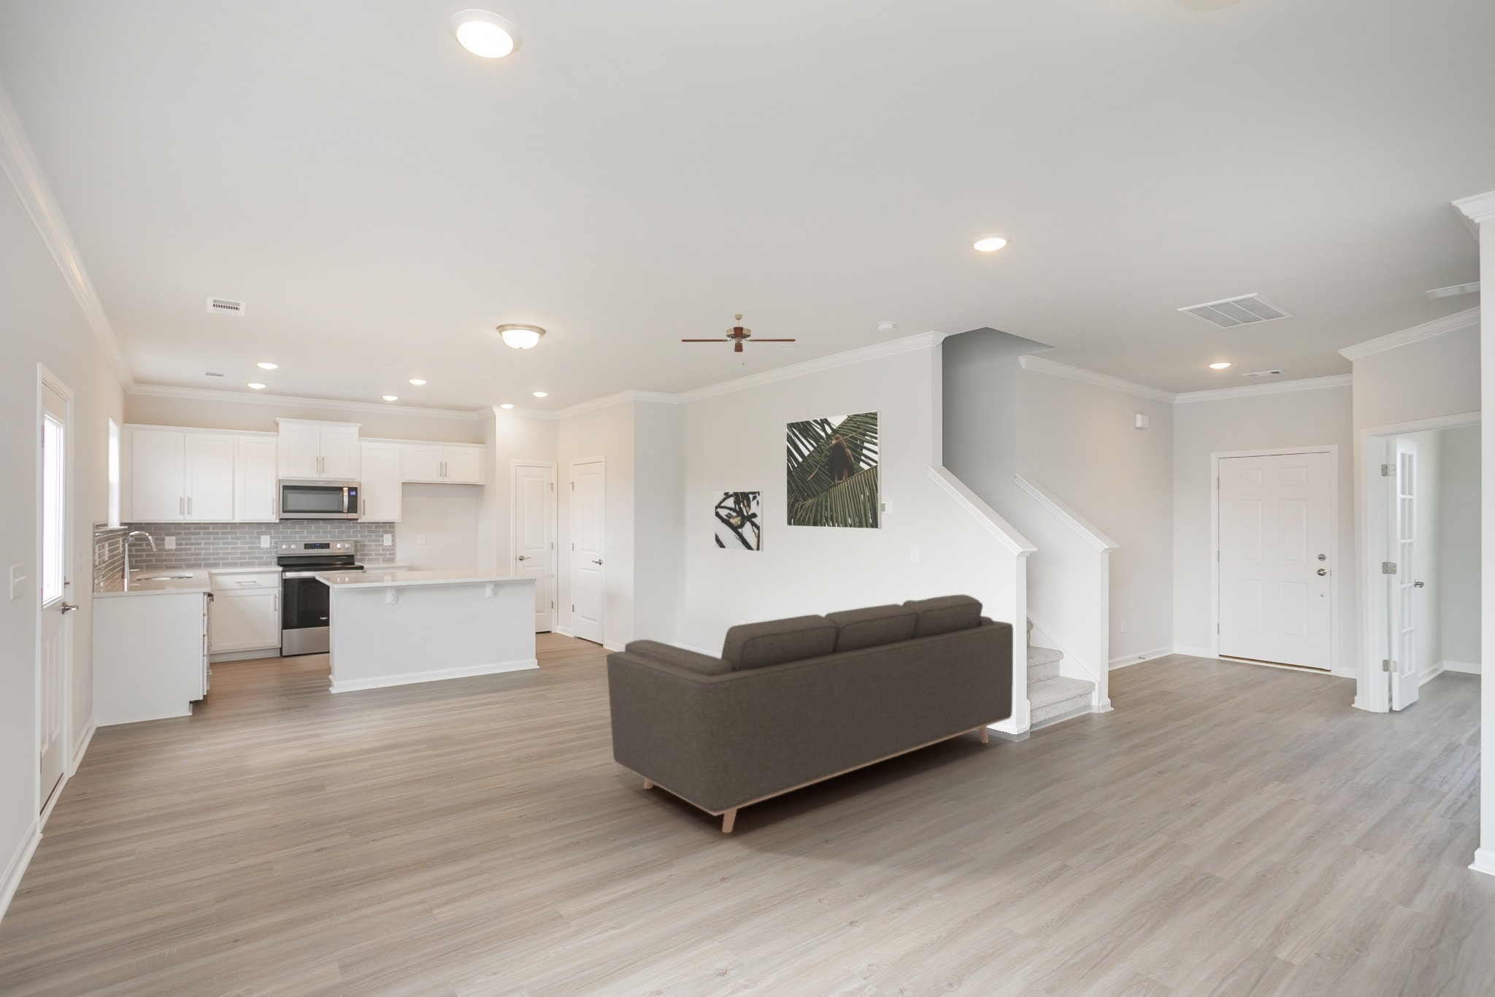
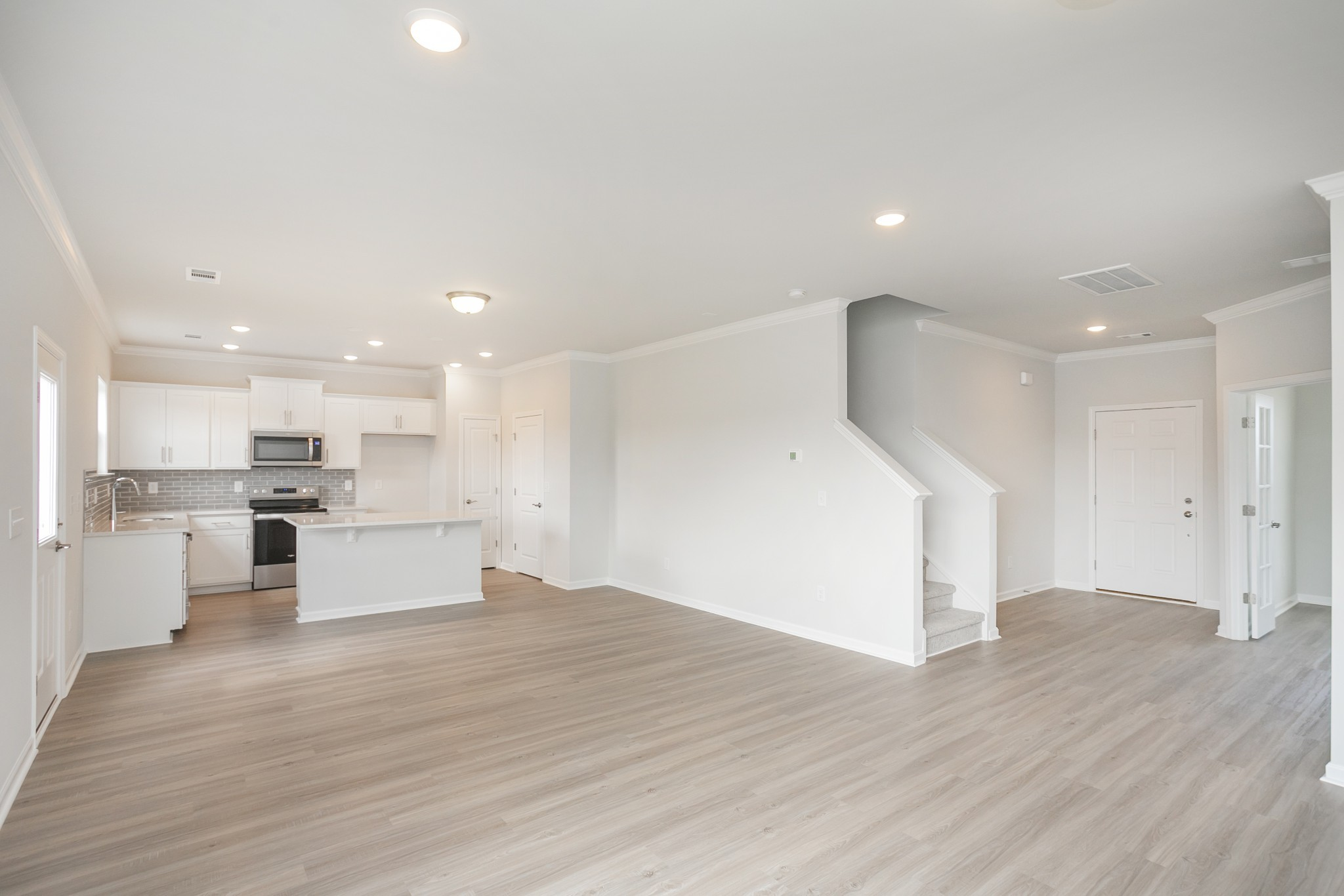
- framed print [785,411,882,530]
- ceiling fan [681,313,796,366]
- sofa [606,593,1014,833]
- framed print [714,490,763,553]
